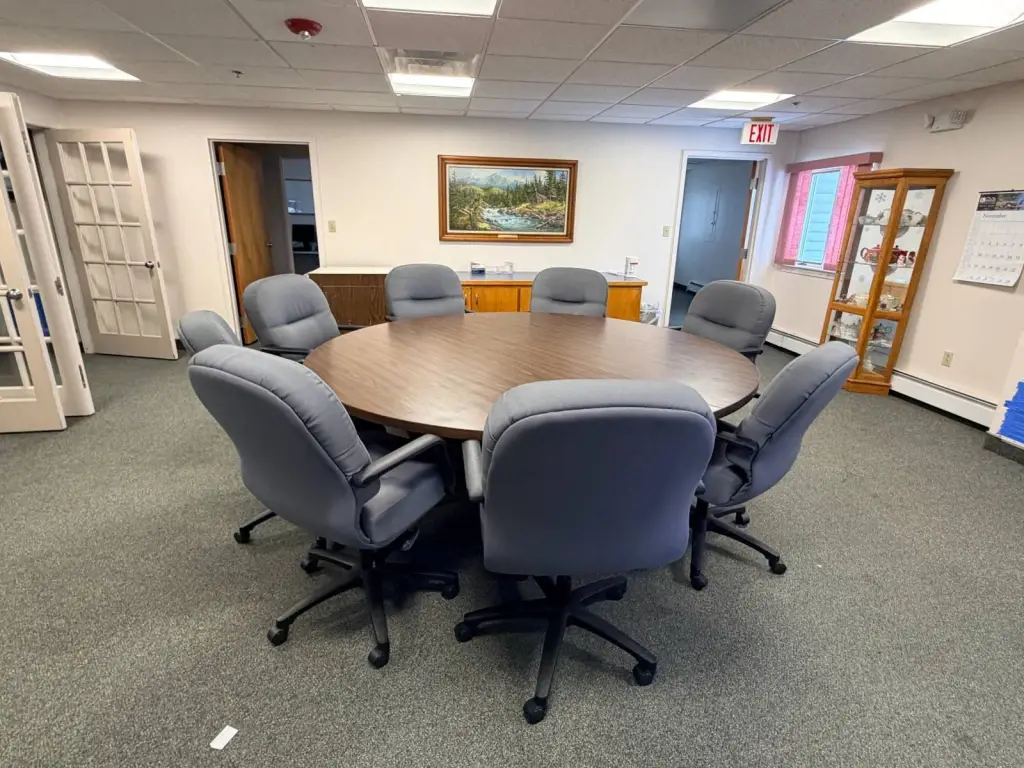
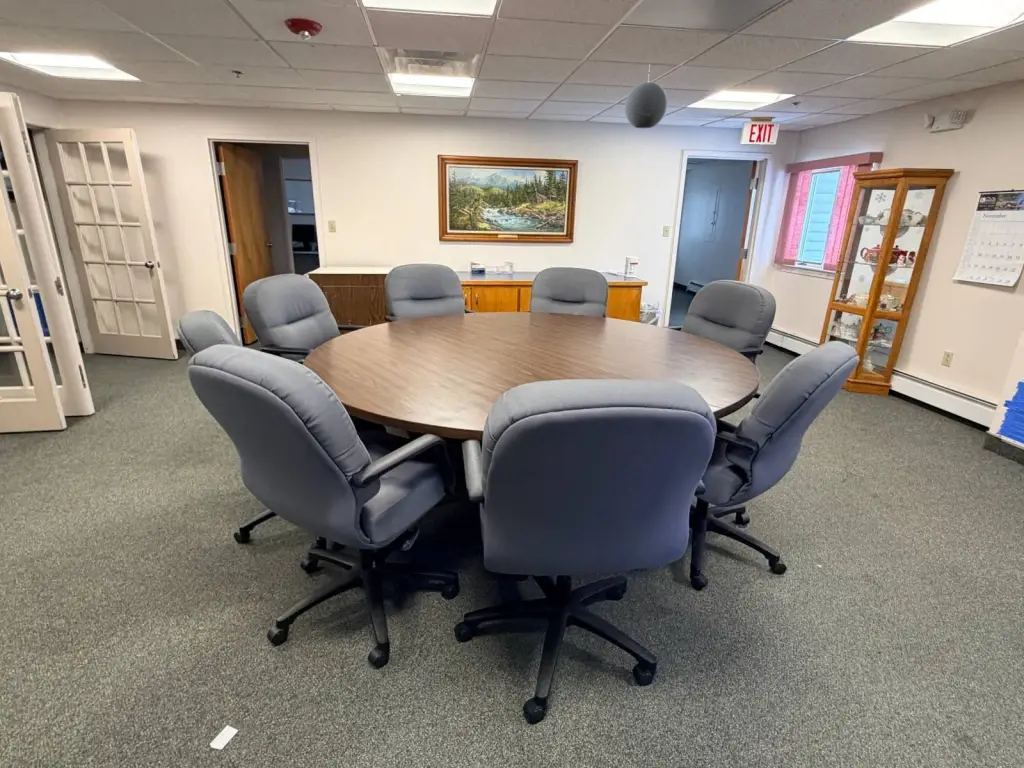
+ pendant light [624,65,669,129]
